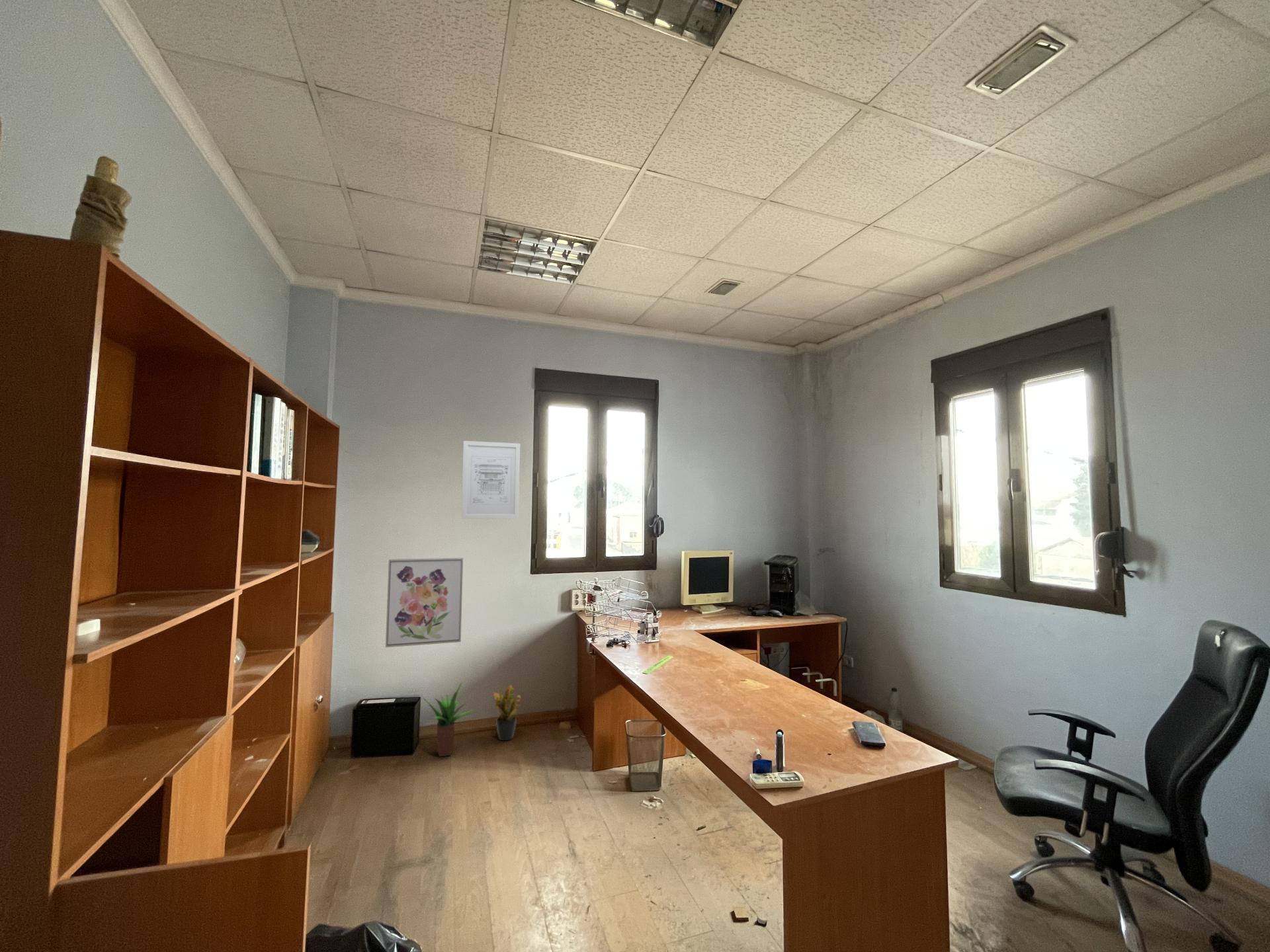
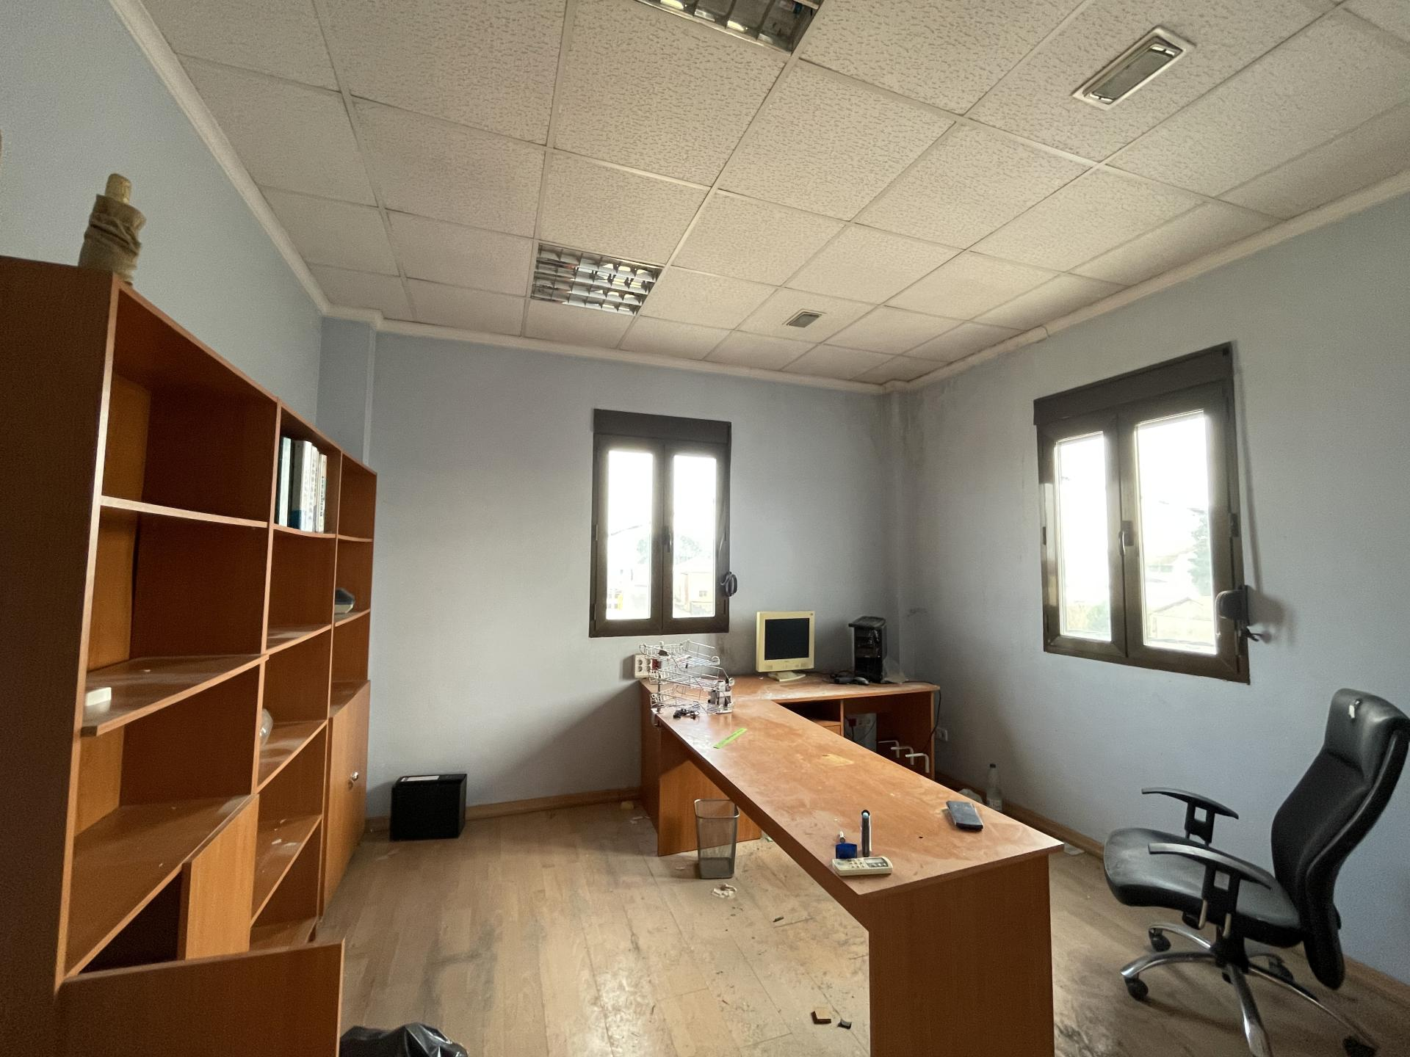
- potted plant [421,681,478,758]
- wall art [385,557,464,648]
- wall art [460,440,521,520]
- potted plant [493,684,522,741]
